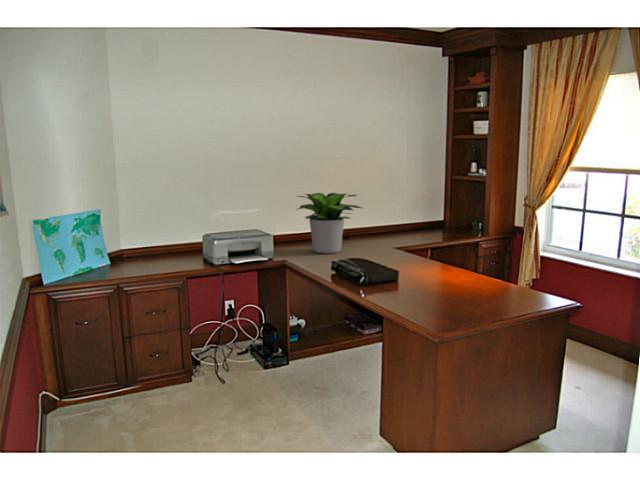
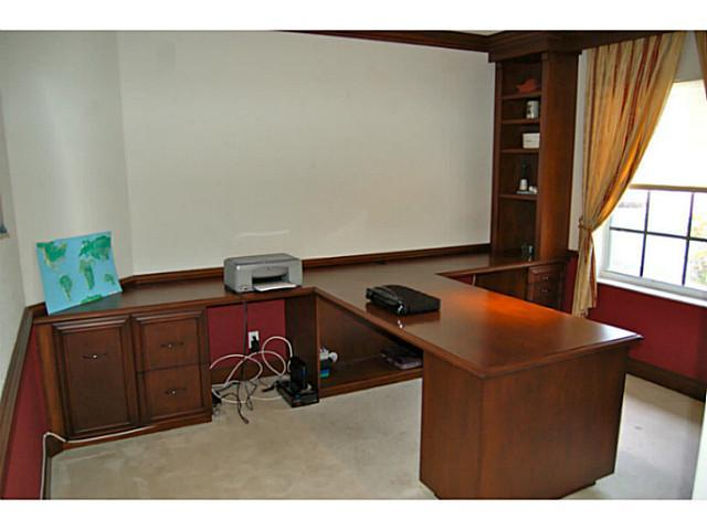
- potted plant [294,192,363,255]
